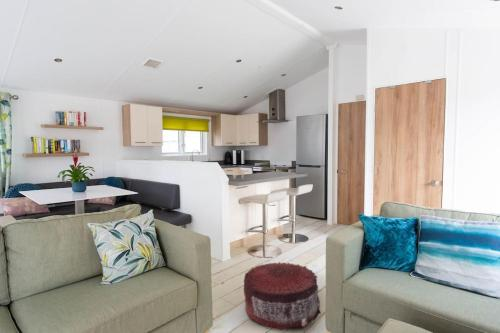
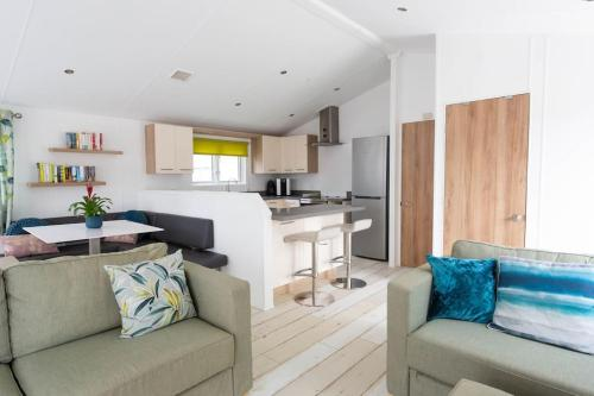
- pouf [243,261,322,331]
